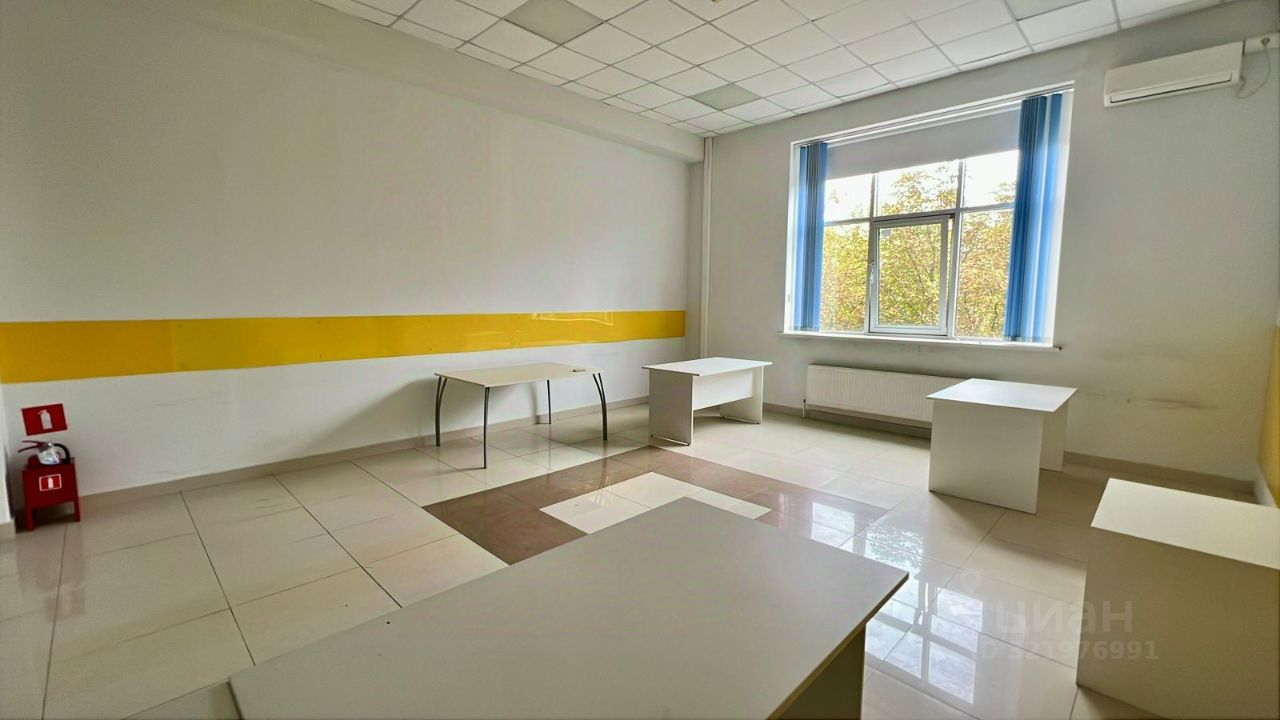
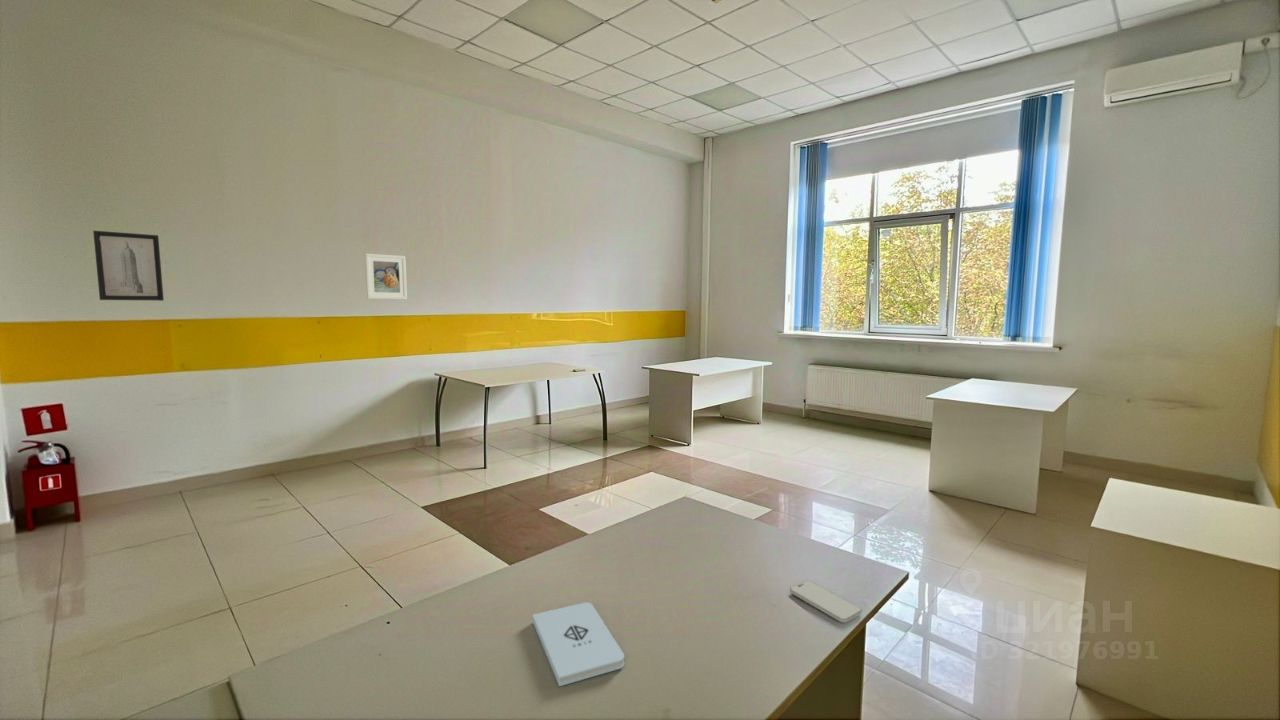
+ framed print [364,252,408,300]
+ notepad [531,601,625,687]
+ smartphone [789,580,863,624]
+ wall art [92,230,165,302]
